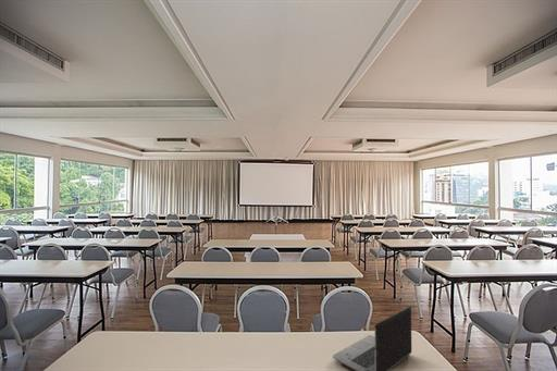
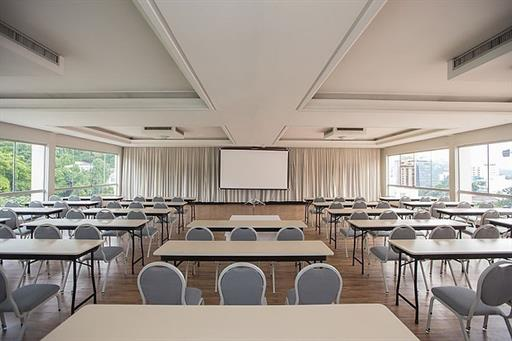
- laptop computer [332,306,412,371]
